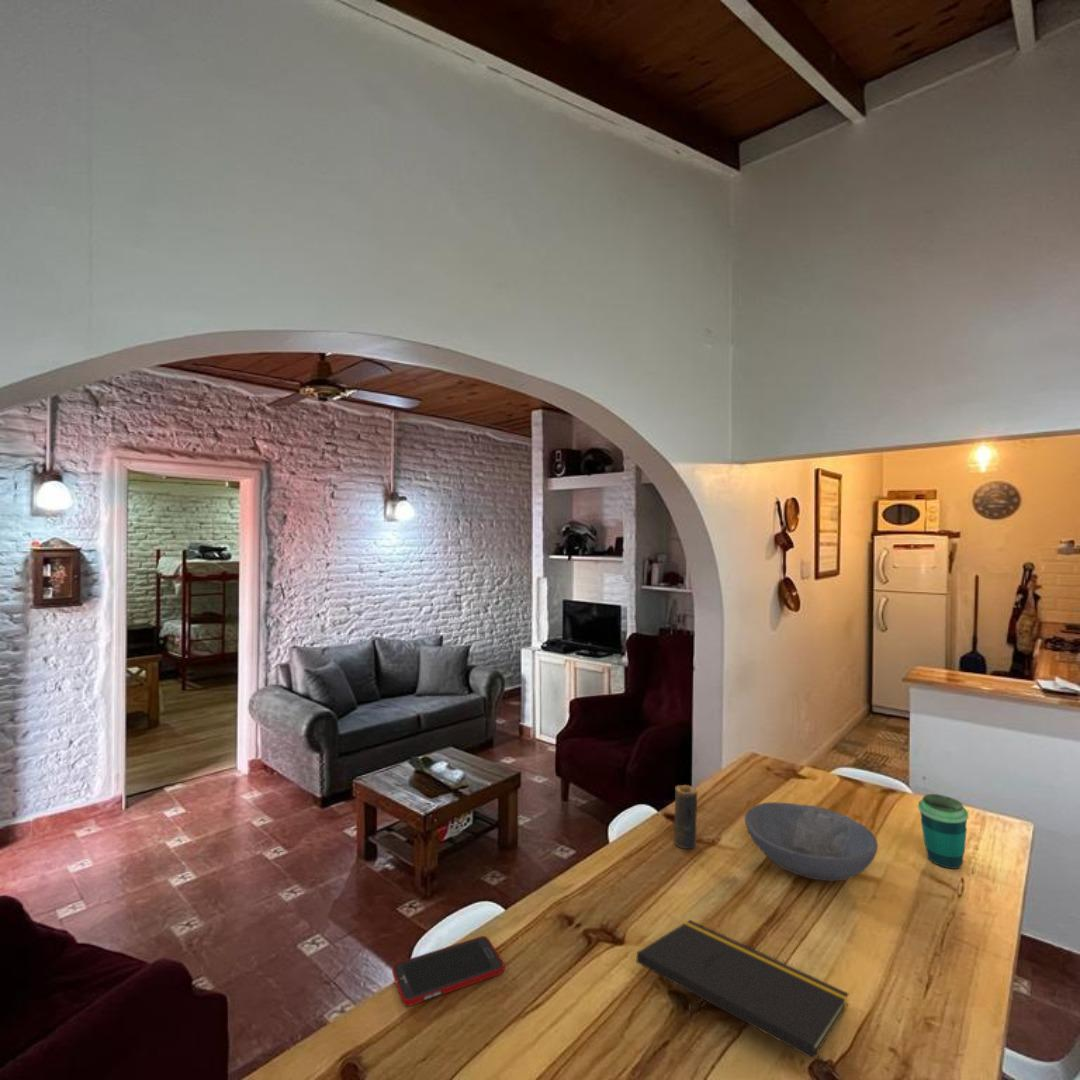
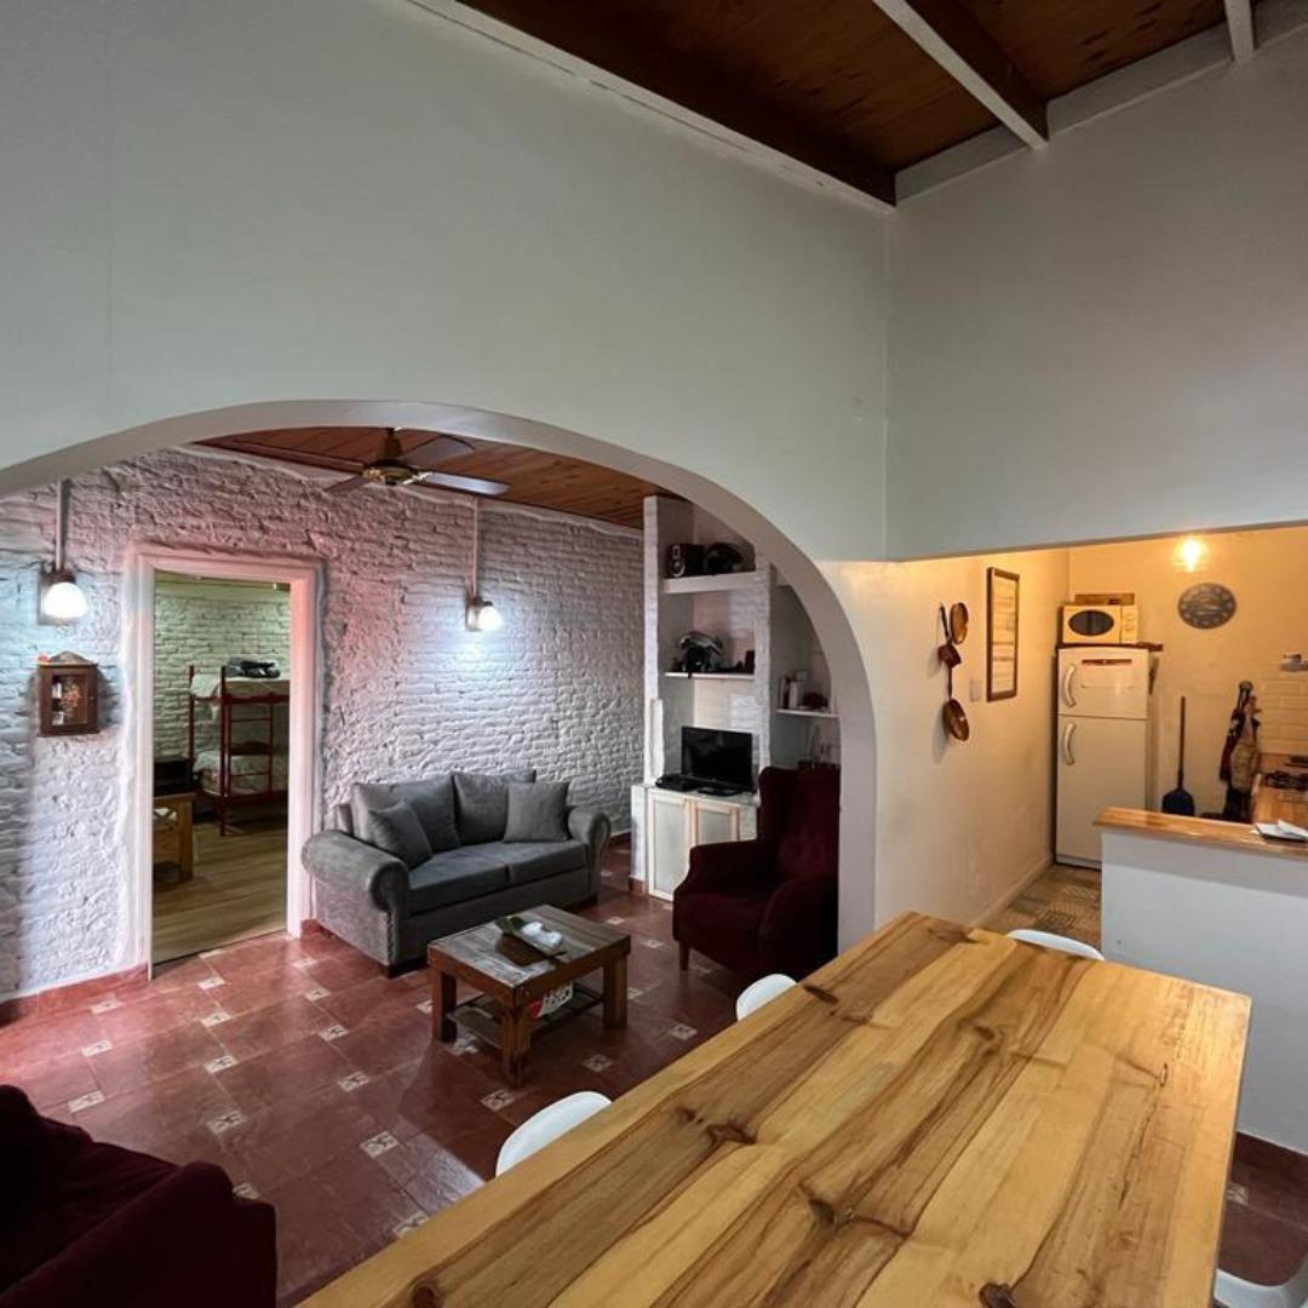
- bowl [744,801,879,882]
- cell phone [391,935,505,1007]
- cup [917,793,970,870]
- candle [673,784,699,850]
- notepad [635,919,850,1080]
